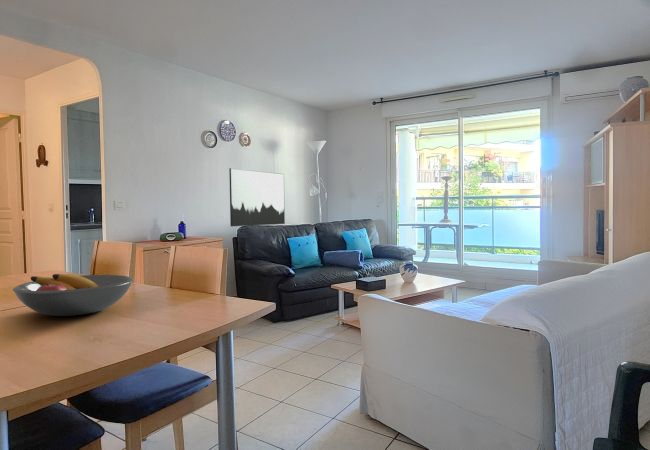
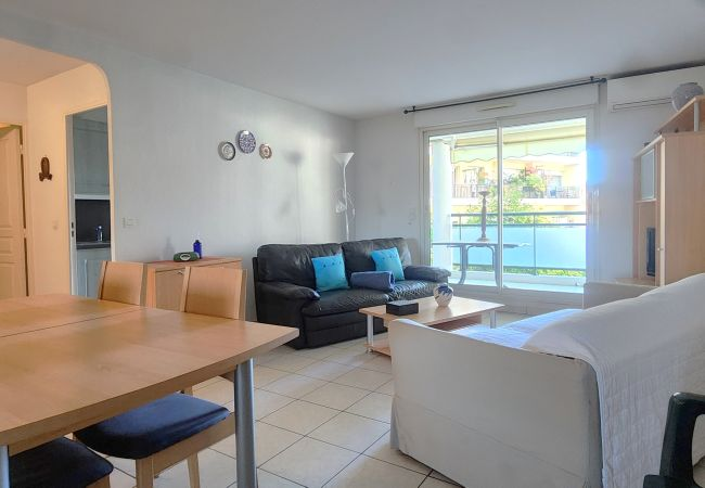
- wall art [228,167,286,227]
- fruit bowl [12,273,134,317]
